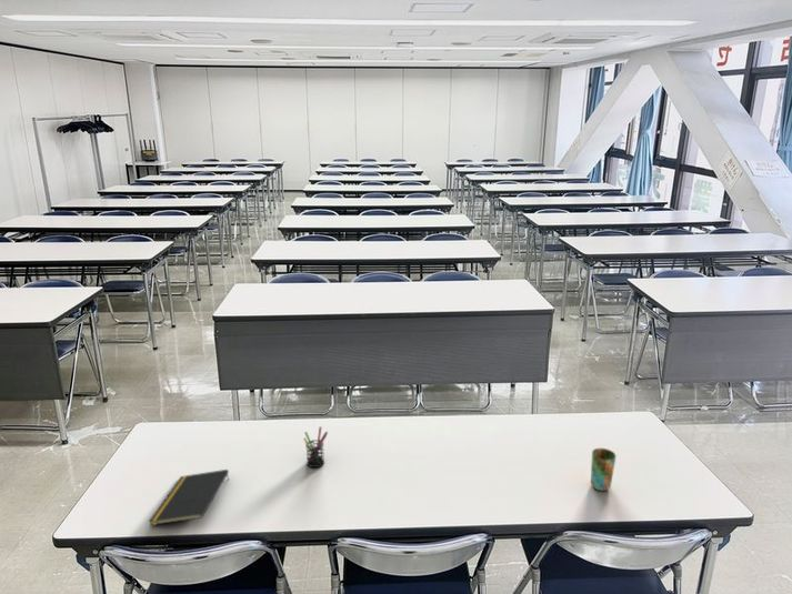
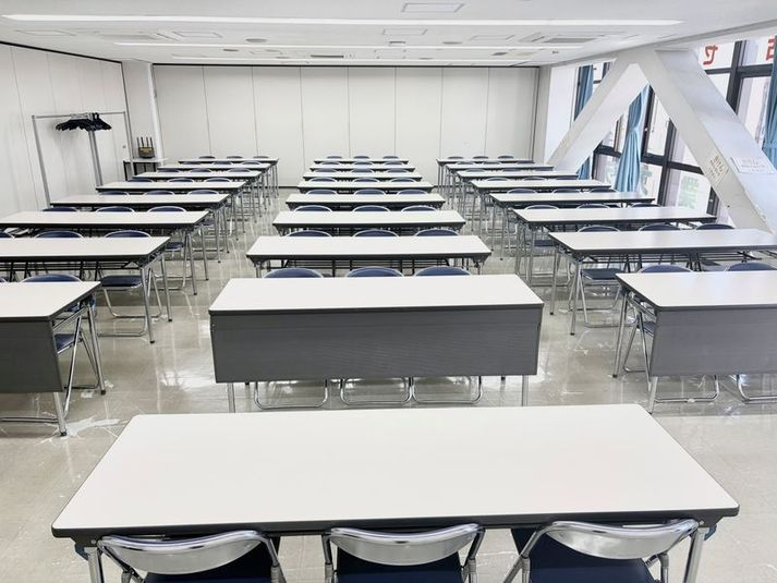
- notepad [148,469,230,526]
- cup [590,447,618,492]
- pen holder [302,425,329,469]
